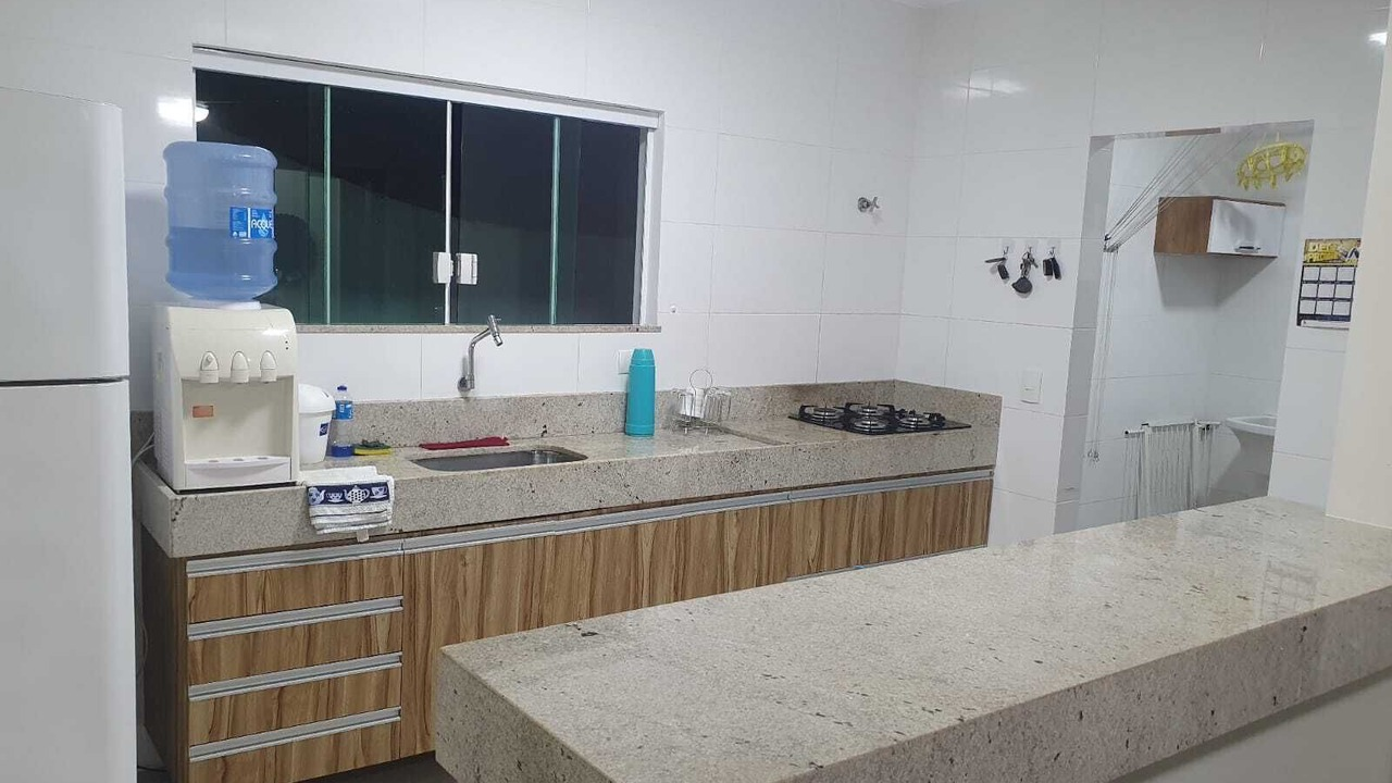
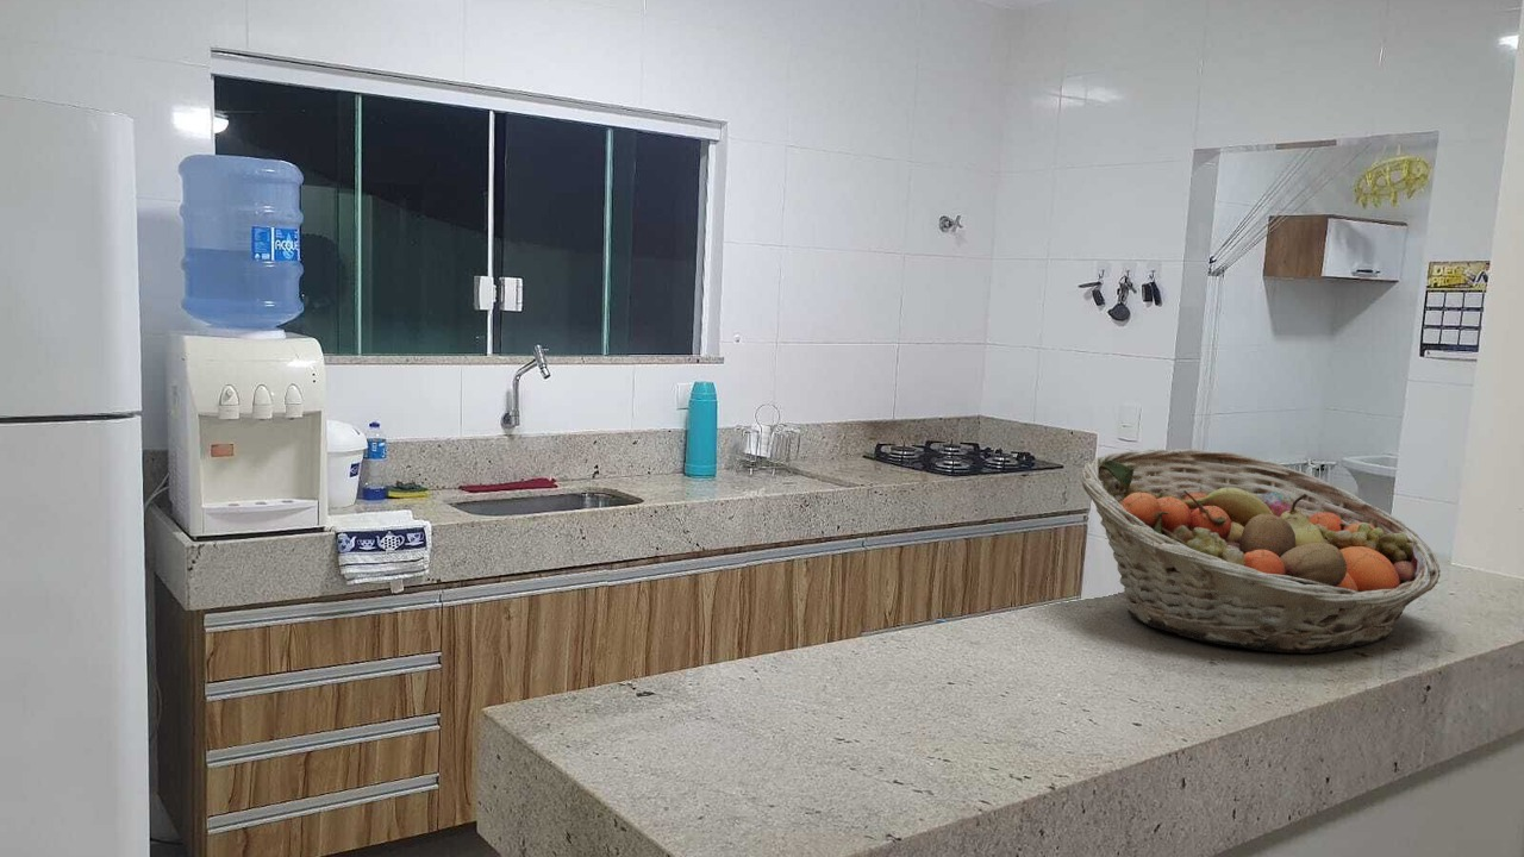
+ fruit basket [1079,448,1442,655]
